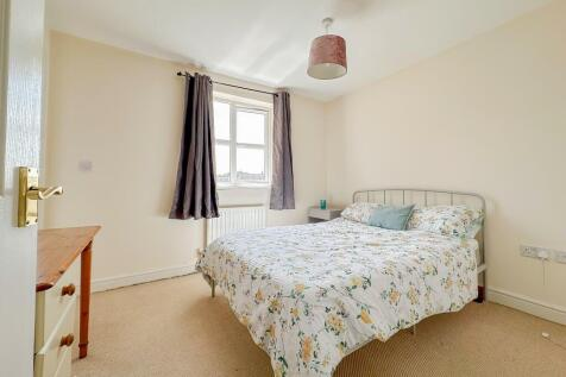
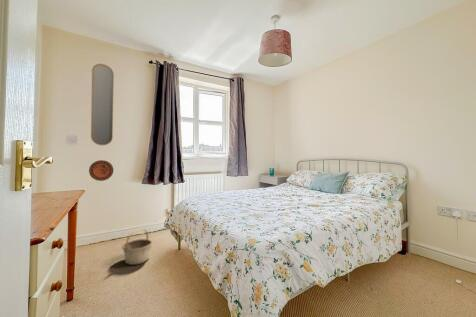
+ decorative plate [88,159,114,182]
+ basket [121,228,154,266]
+ home mirror [90,63,115,146]
